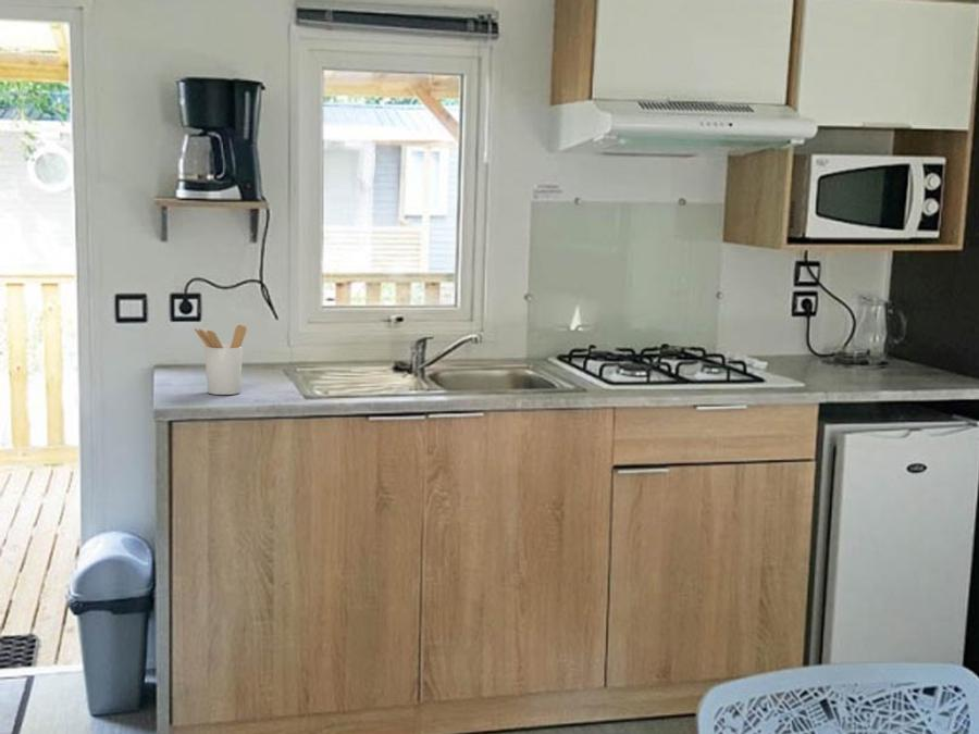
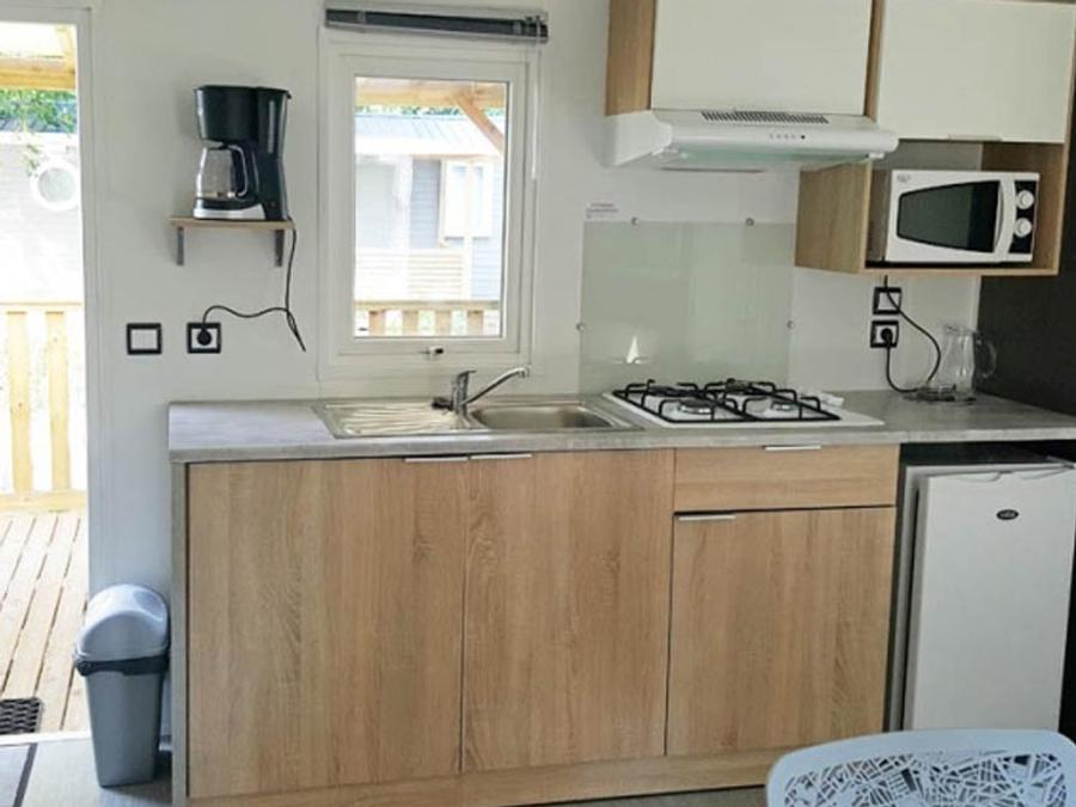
- utensil holder [194,324,248,396]
